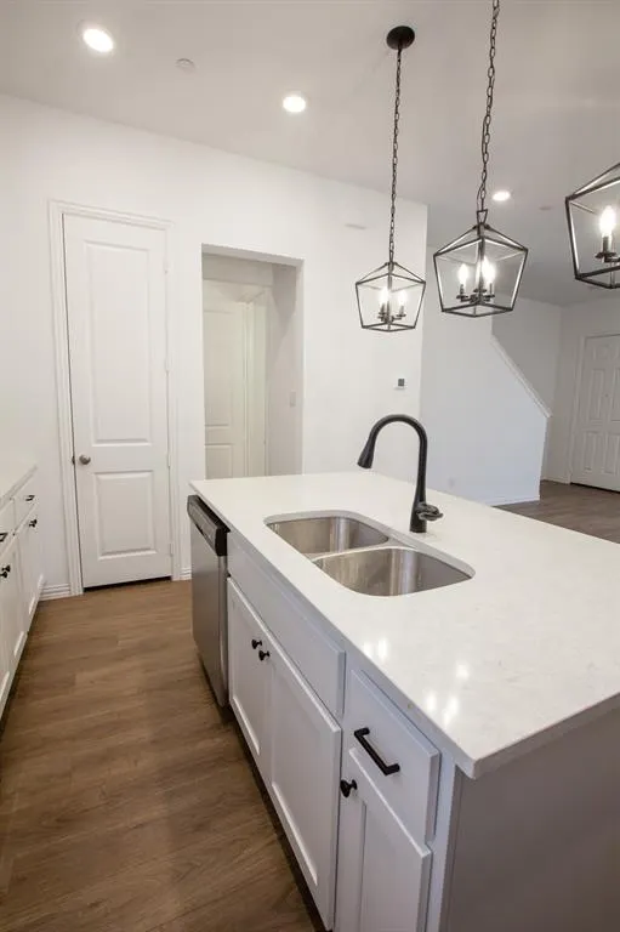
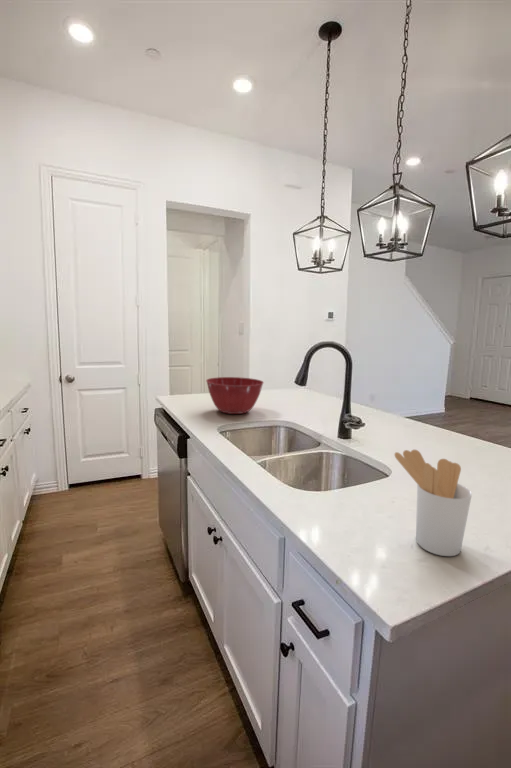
+ mixing bowl [205,376,265,415]
+ utensil holder [393,449,473,557]
